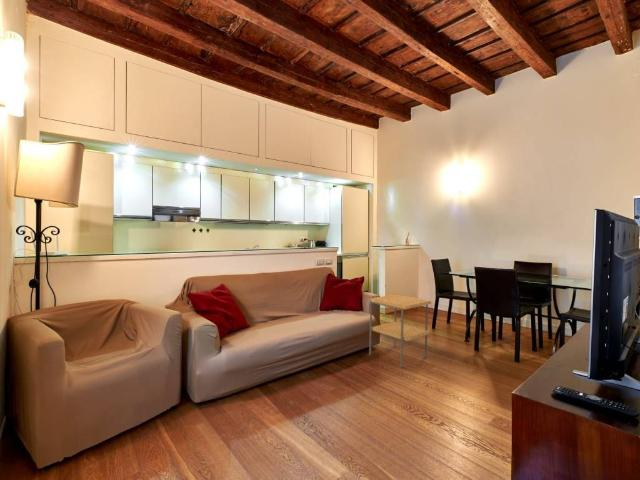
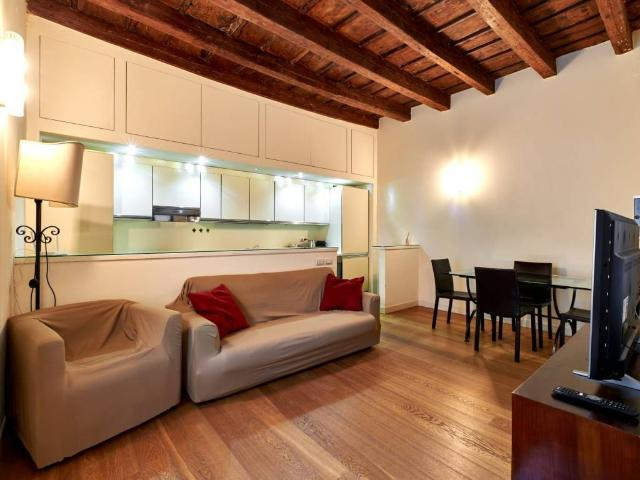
- side table [368,293,432,369]
